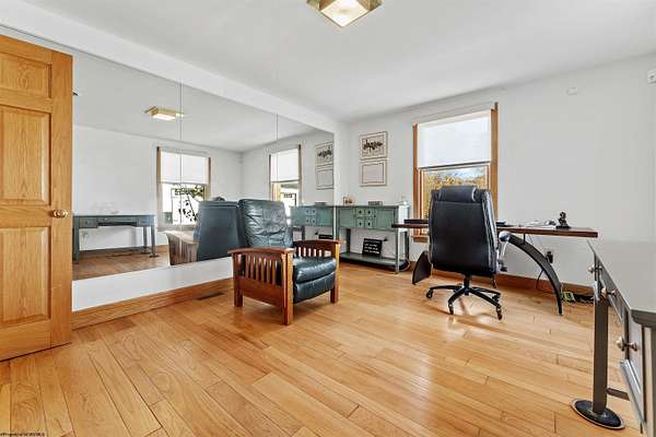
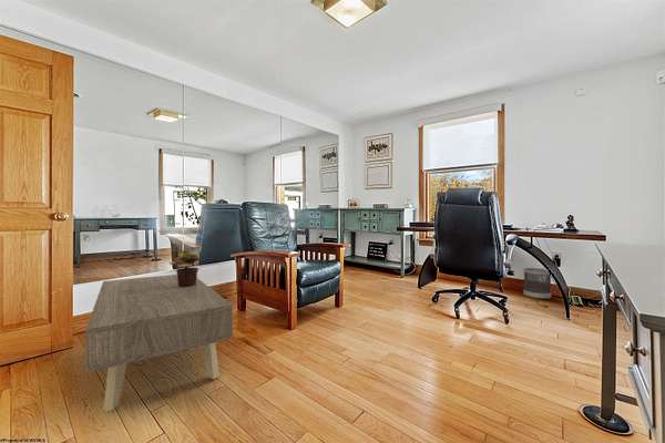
+ potted plant [168,249,202,287]
+ coffee table [84,274,234,412]
+ wastebasket [523,267,552,300]
